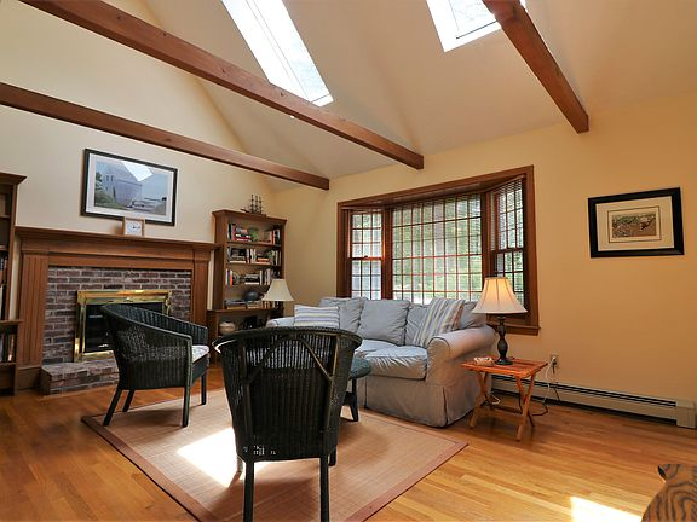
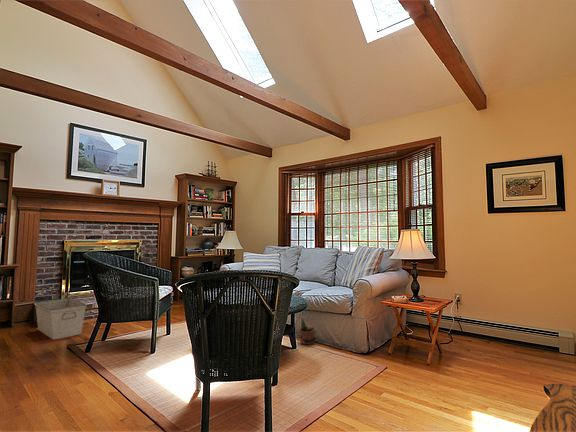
+ potted plant [298,316,317,346]
+ storage bin [34,297,87,340]
